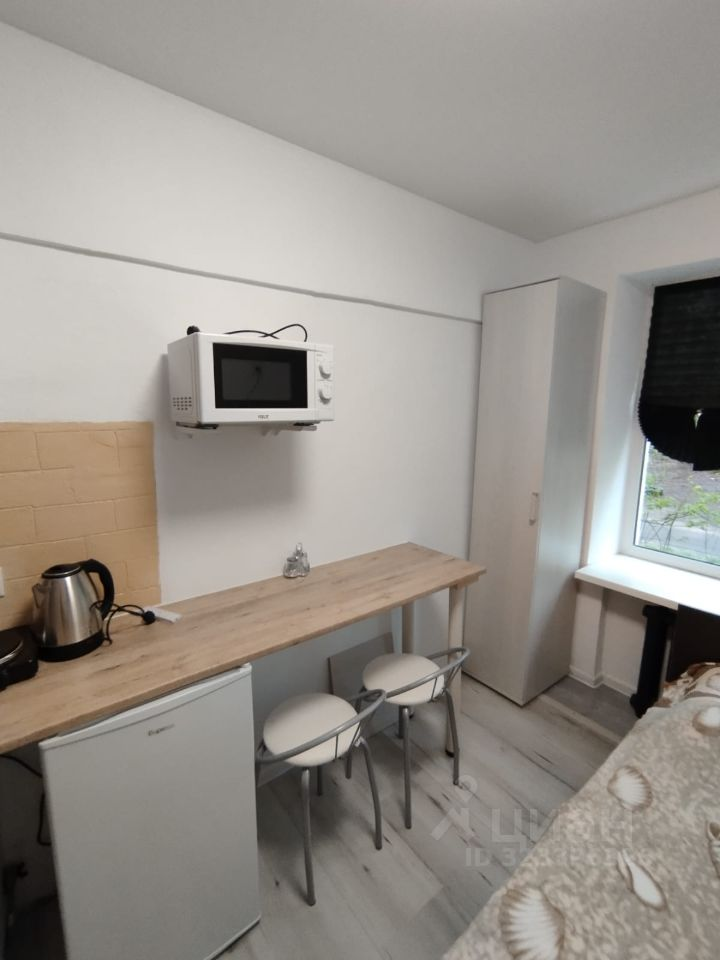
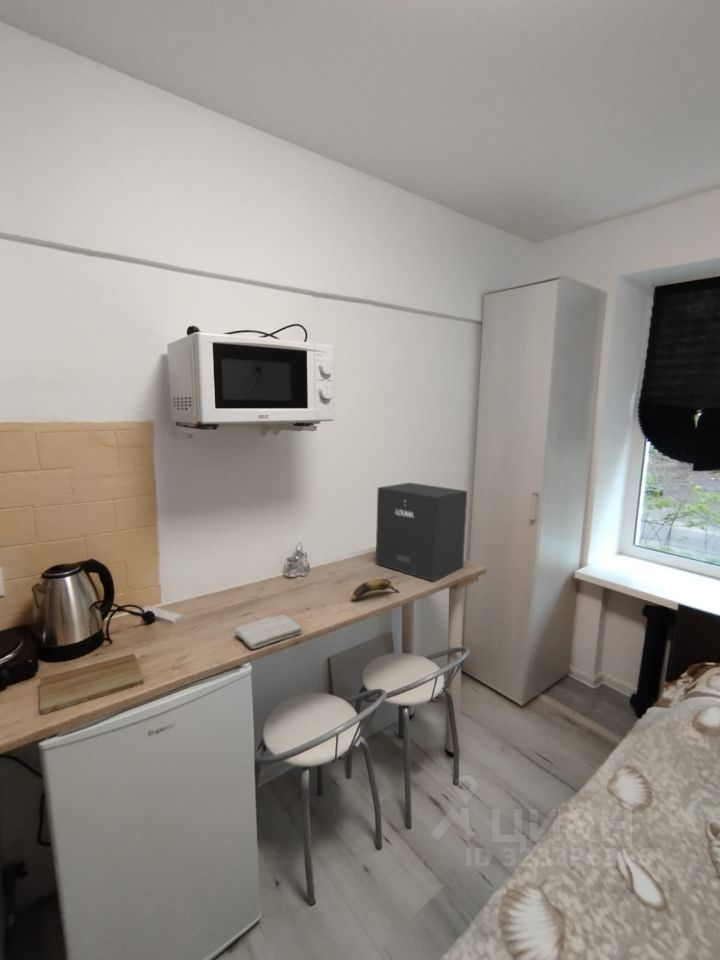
+ washcloth [233,614,303,650]
+ speaker [375,482,468,583]
+ cutting board [39,653,145,715]
+ banana [350,577,400,601]
